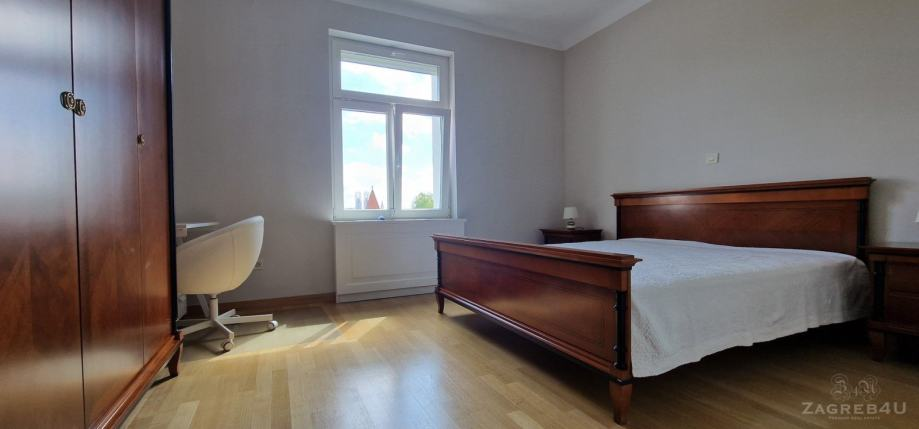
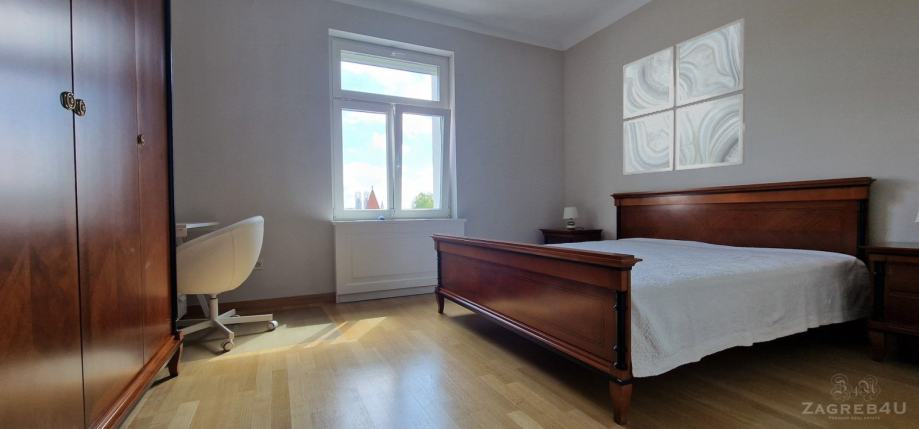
+ wall art [622,16,747,176]
